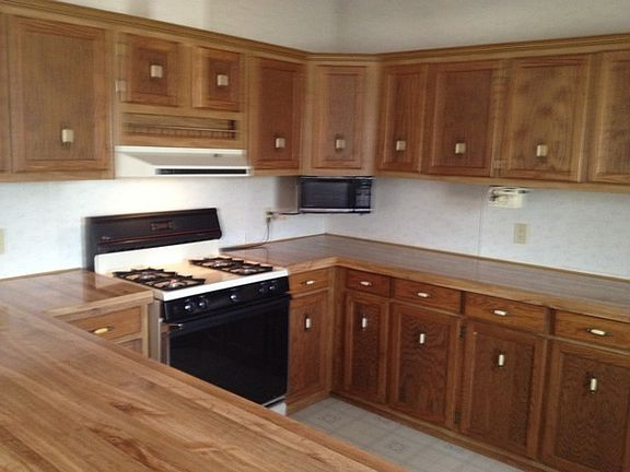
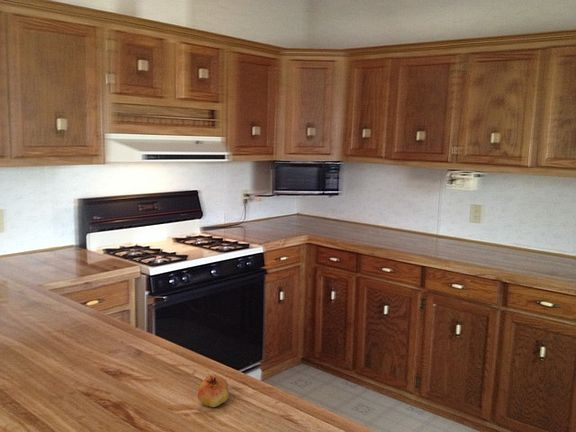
+ fruit [197,373,230,408]
